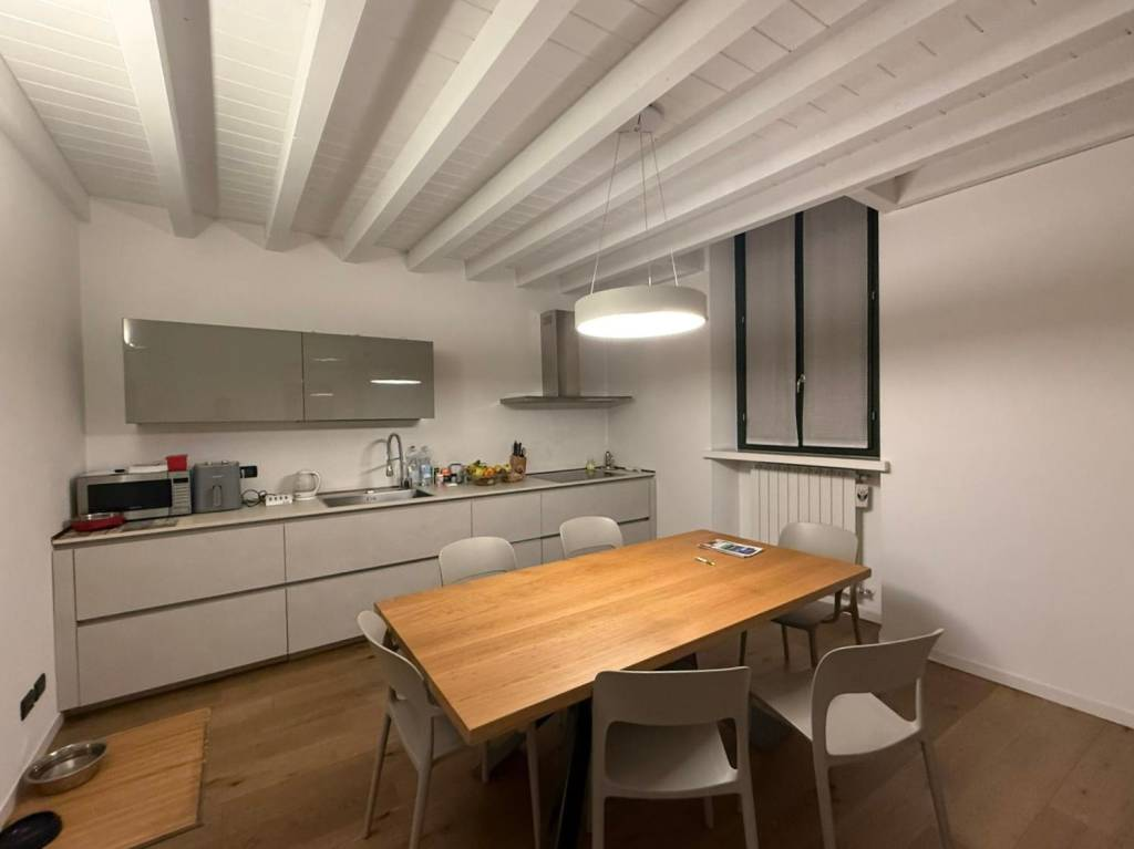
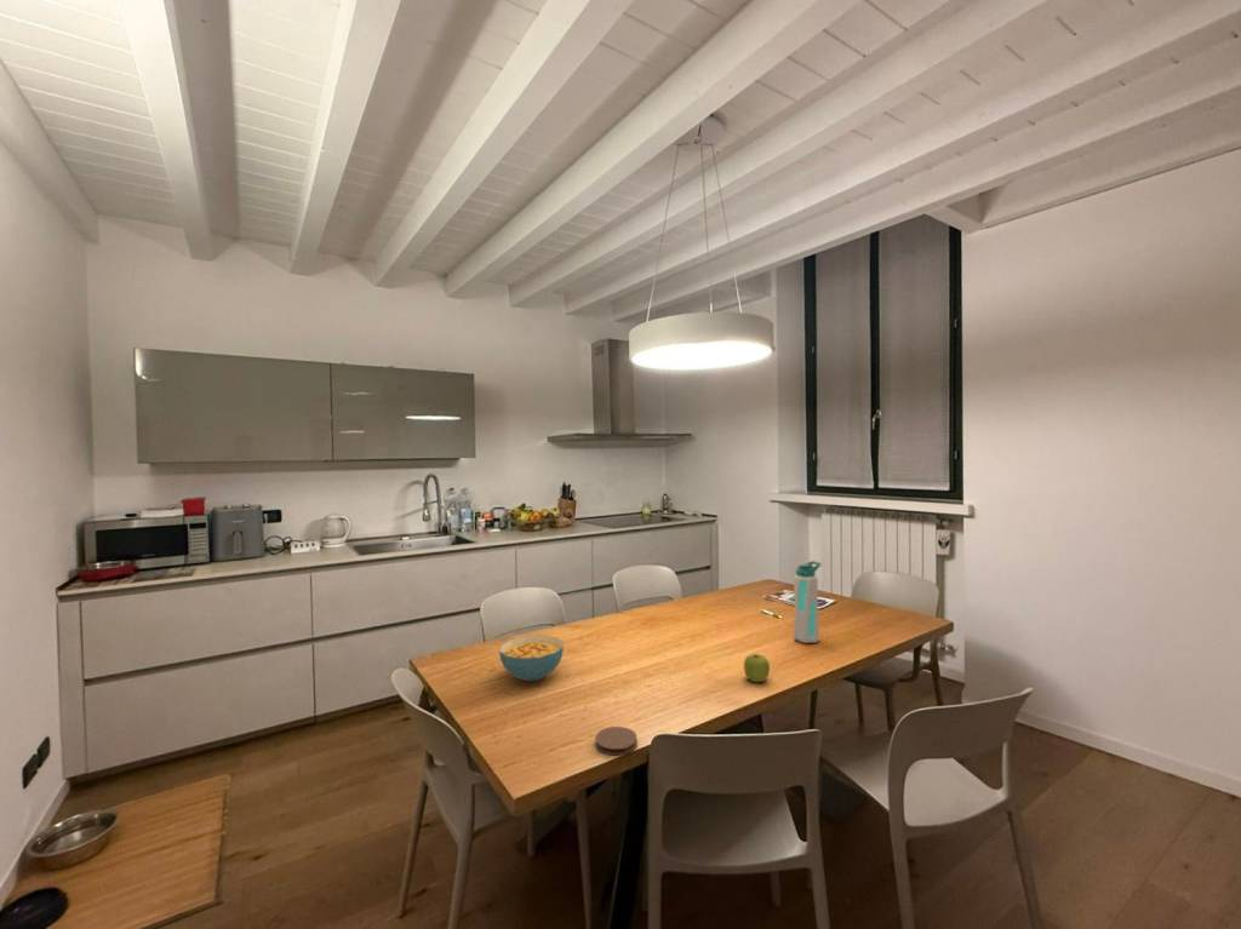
+ cereal bowl [498,633,565,682]
+ water bottle [793,560,823,644]
+ coaster [594,726,639,756]
+ fruit [743,653,771,683]
